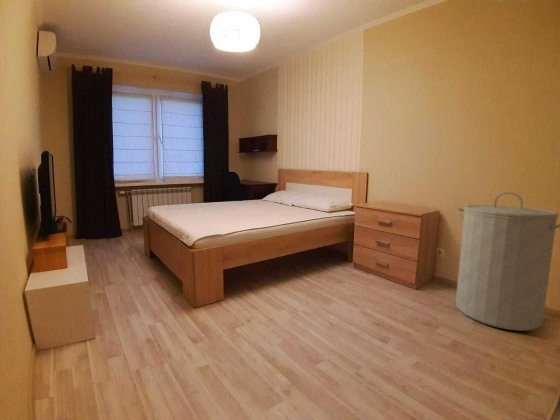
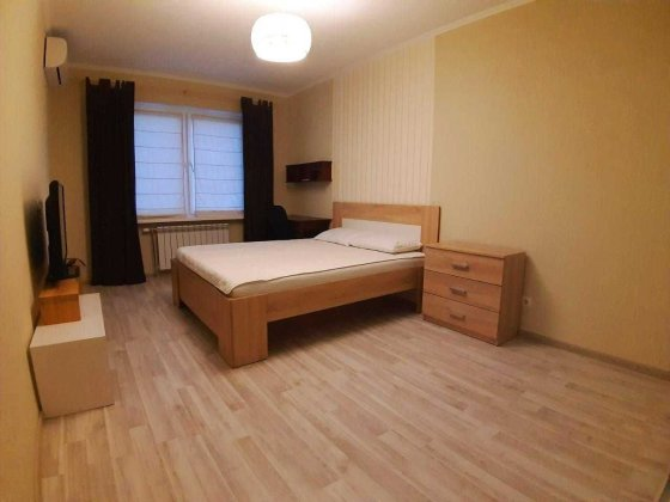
- laundry hamper [455,191,560,332]
